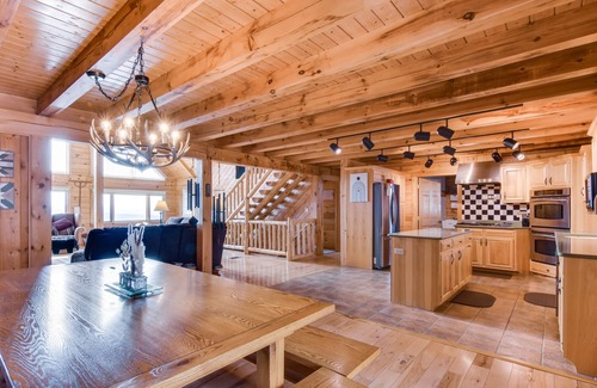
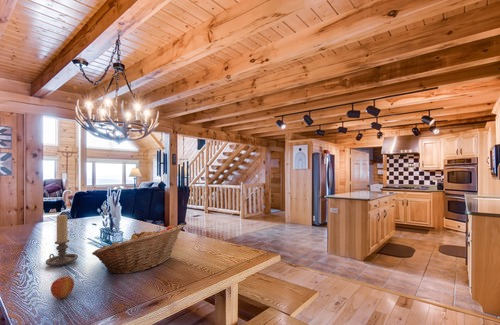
+ candle holder [45,214,79,267]
+ fruit basket [91,224,184,275]
+ apple [50,276,75,300]
